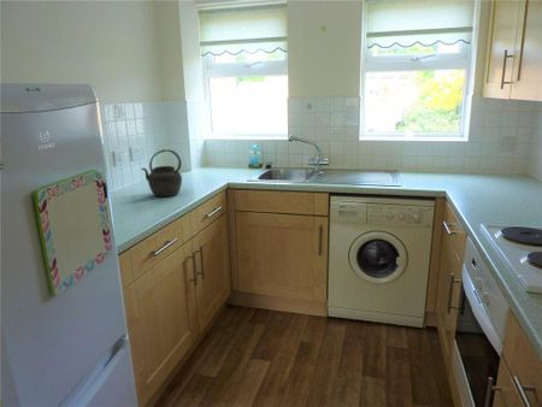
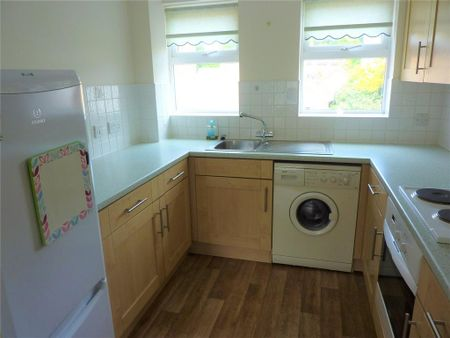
- kettle [140,148,183,197]
